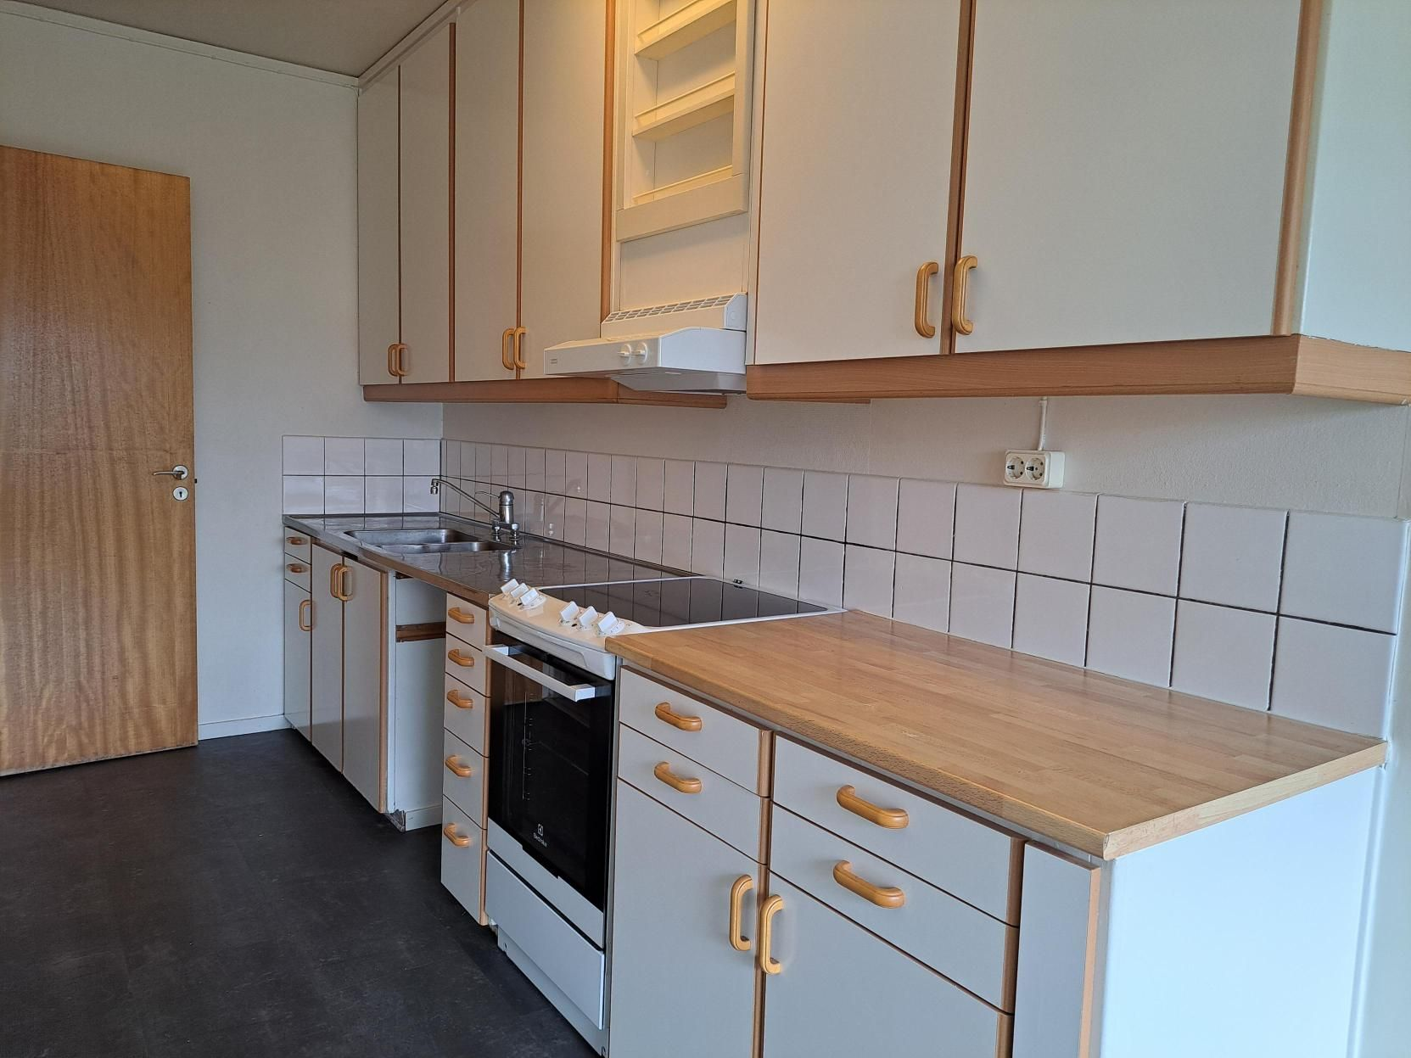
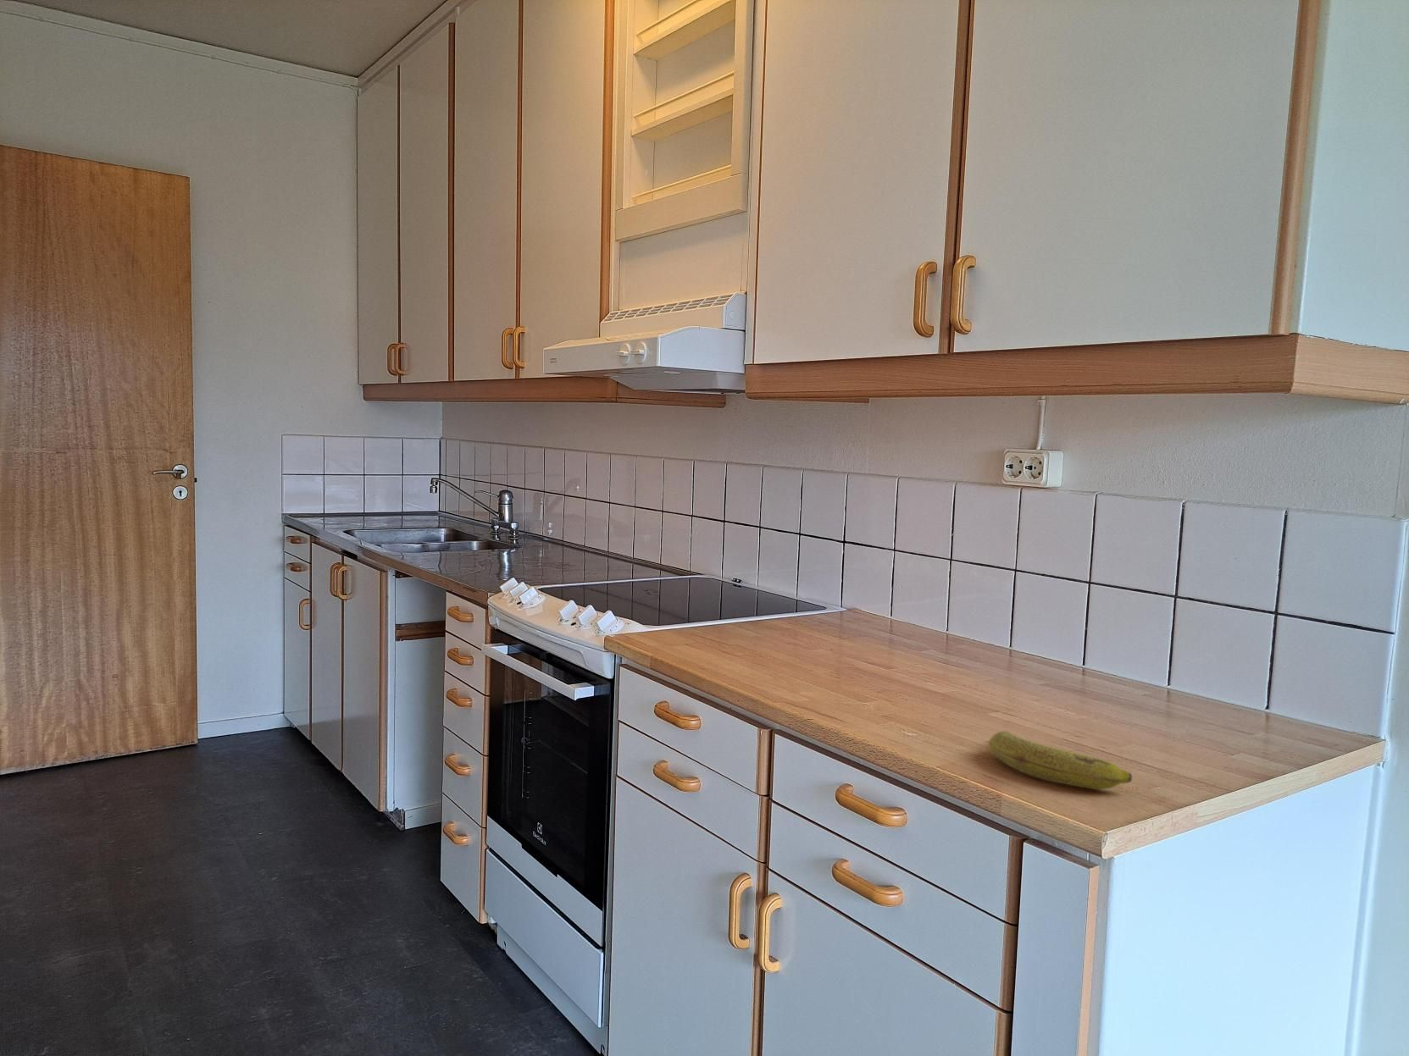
+ fruit [987,730,1133,790]
